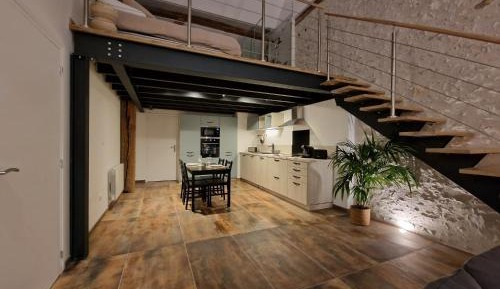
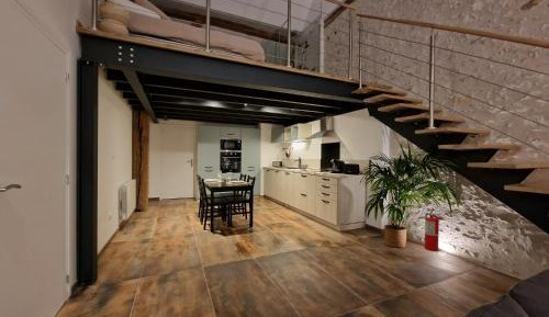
+ fire extinguisher [423,212,442,252]
